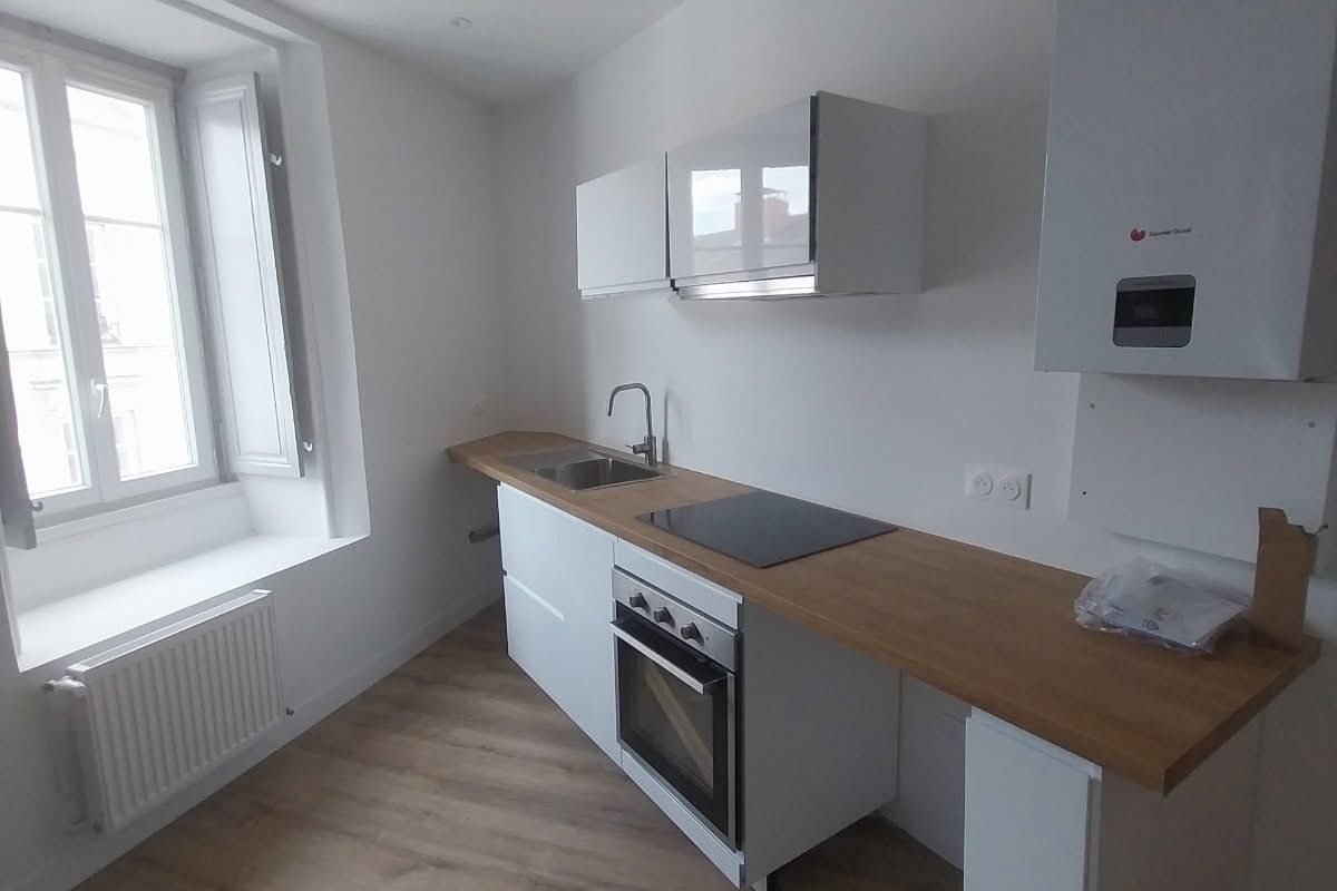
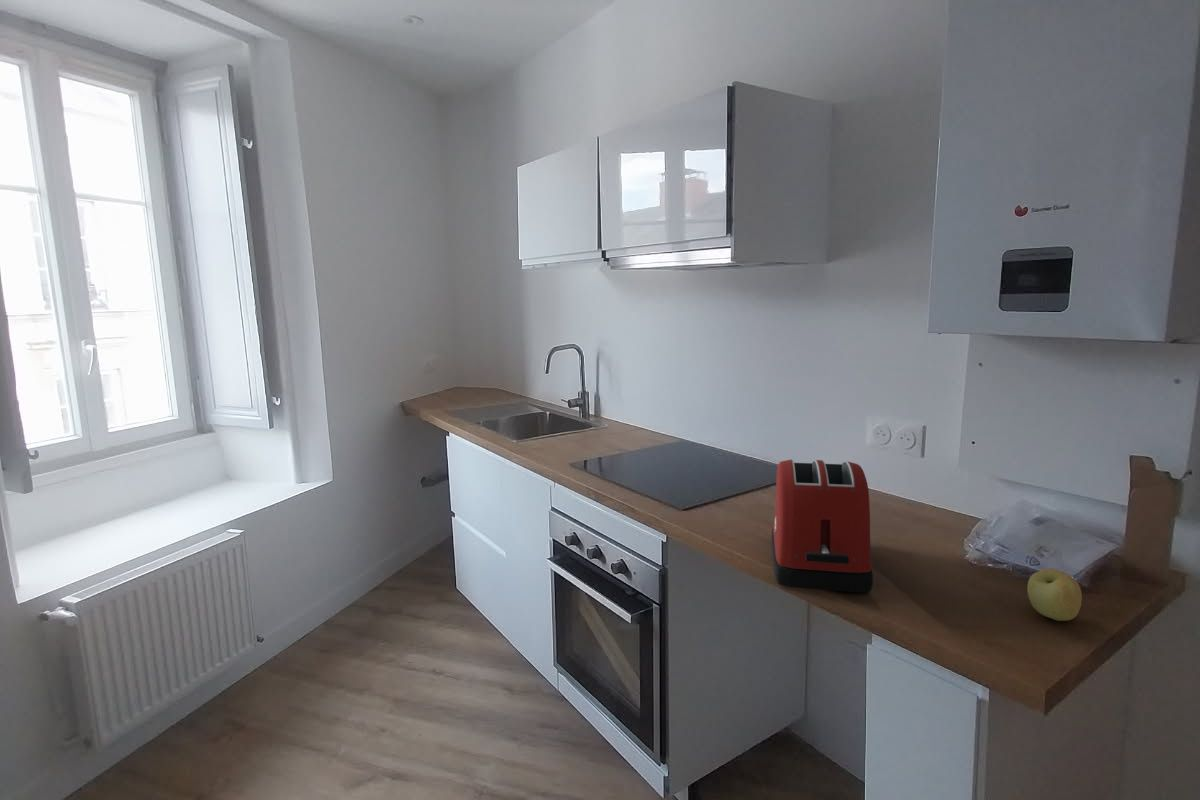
+ apple [1026,568,1083,622]
+ toaster [771,458,874,593]
